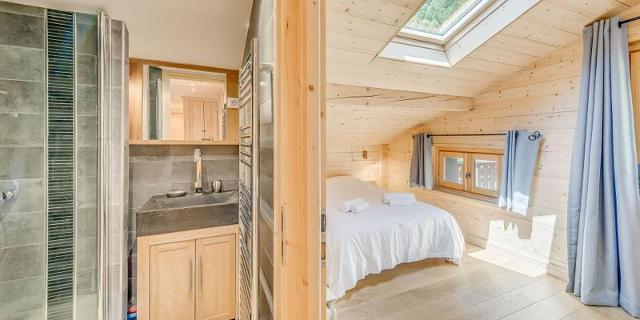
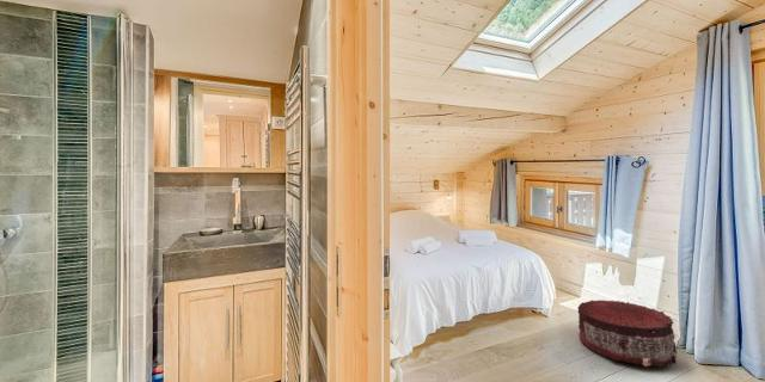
+ pouf [577,298,679,369]
